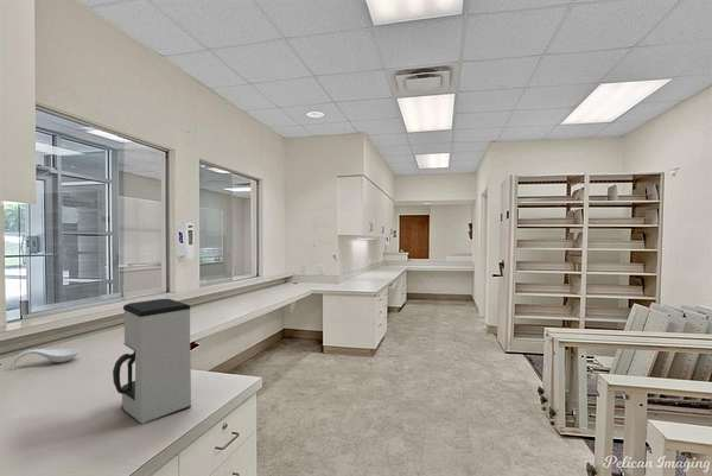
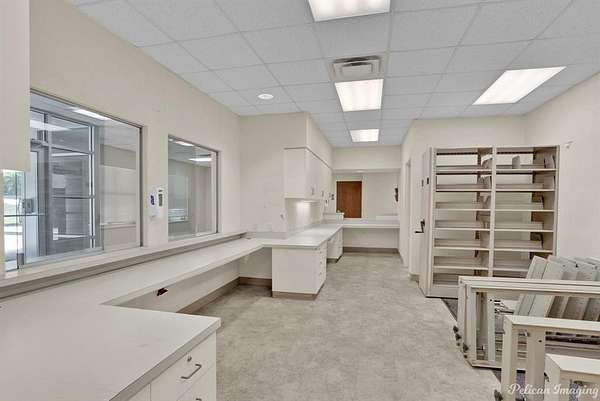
- spoon rest [9,348,81,372]
- coffee maker [112,298,192,425]
